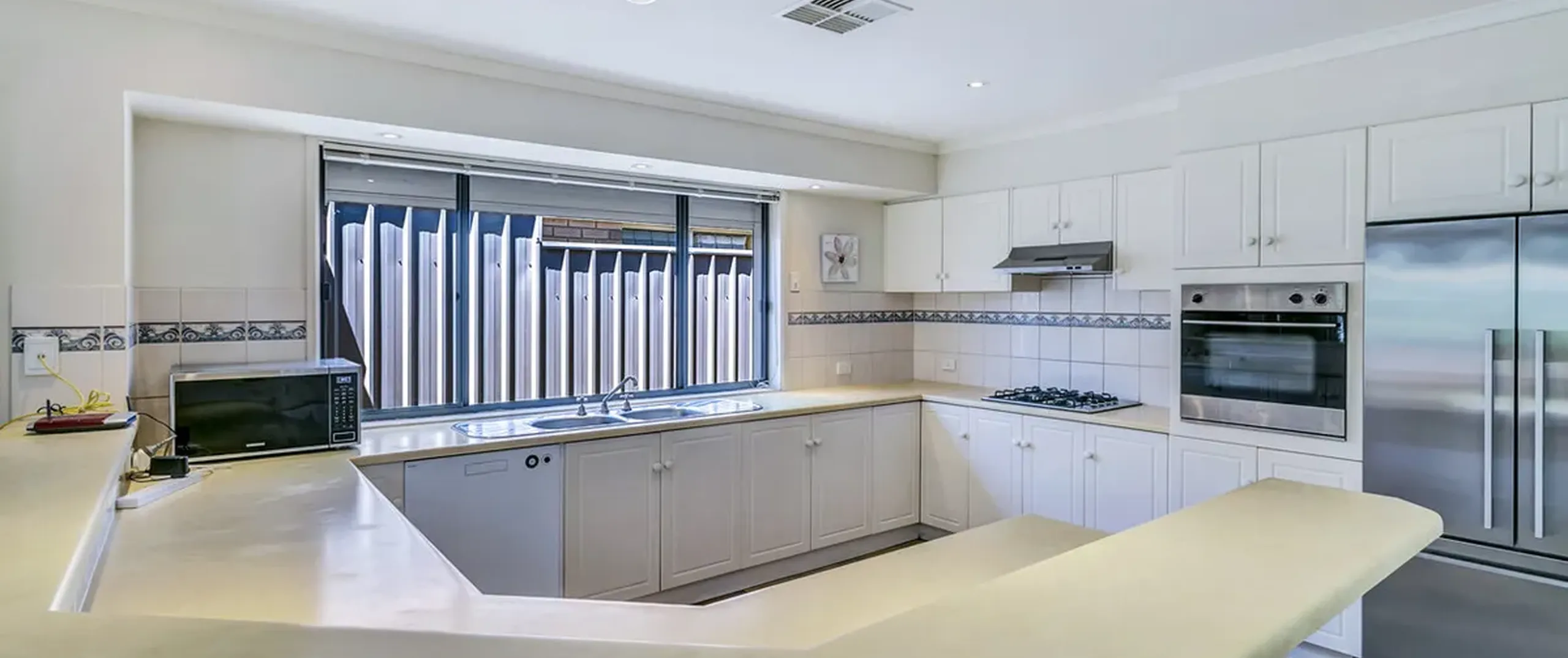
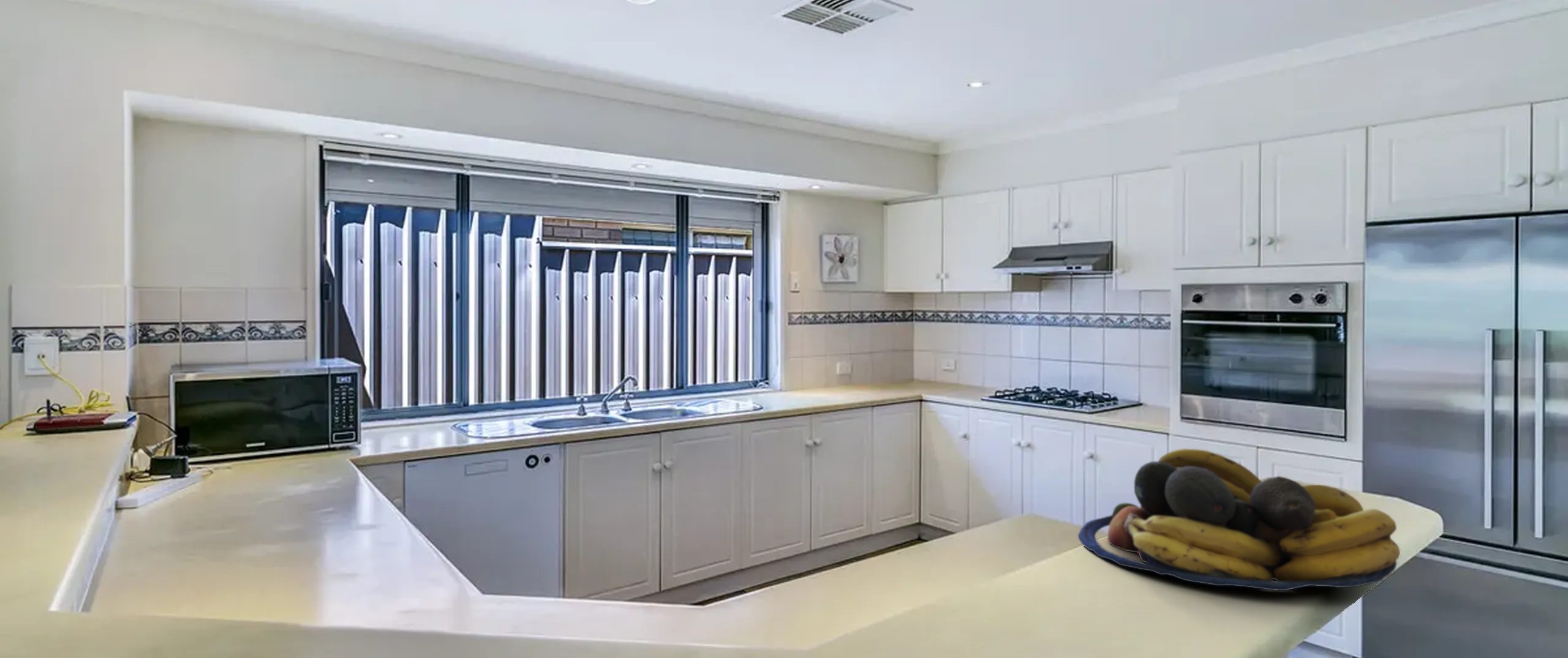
+ fruit bowl [1077,448,1401,591]
